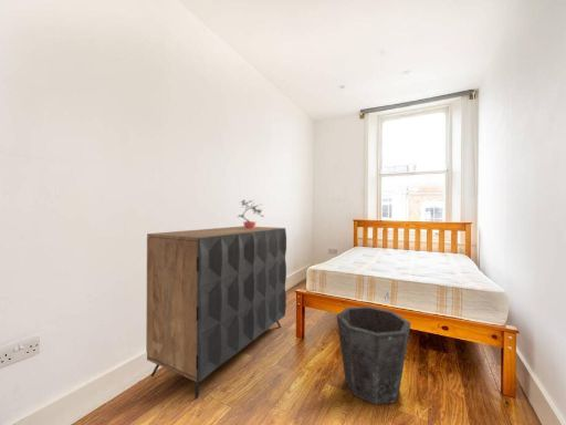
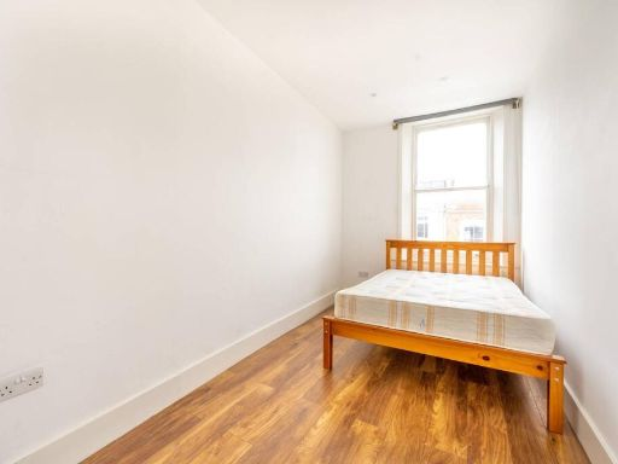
- dresser [145,225,287,400]
- waste bin [336,305,412,406]
- potted plant [237,199,265,229]
